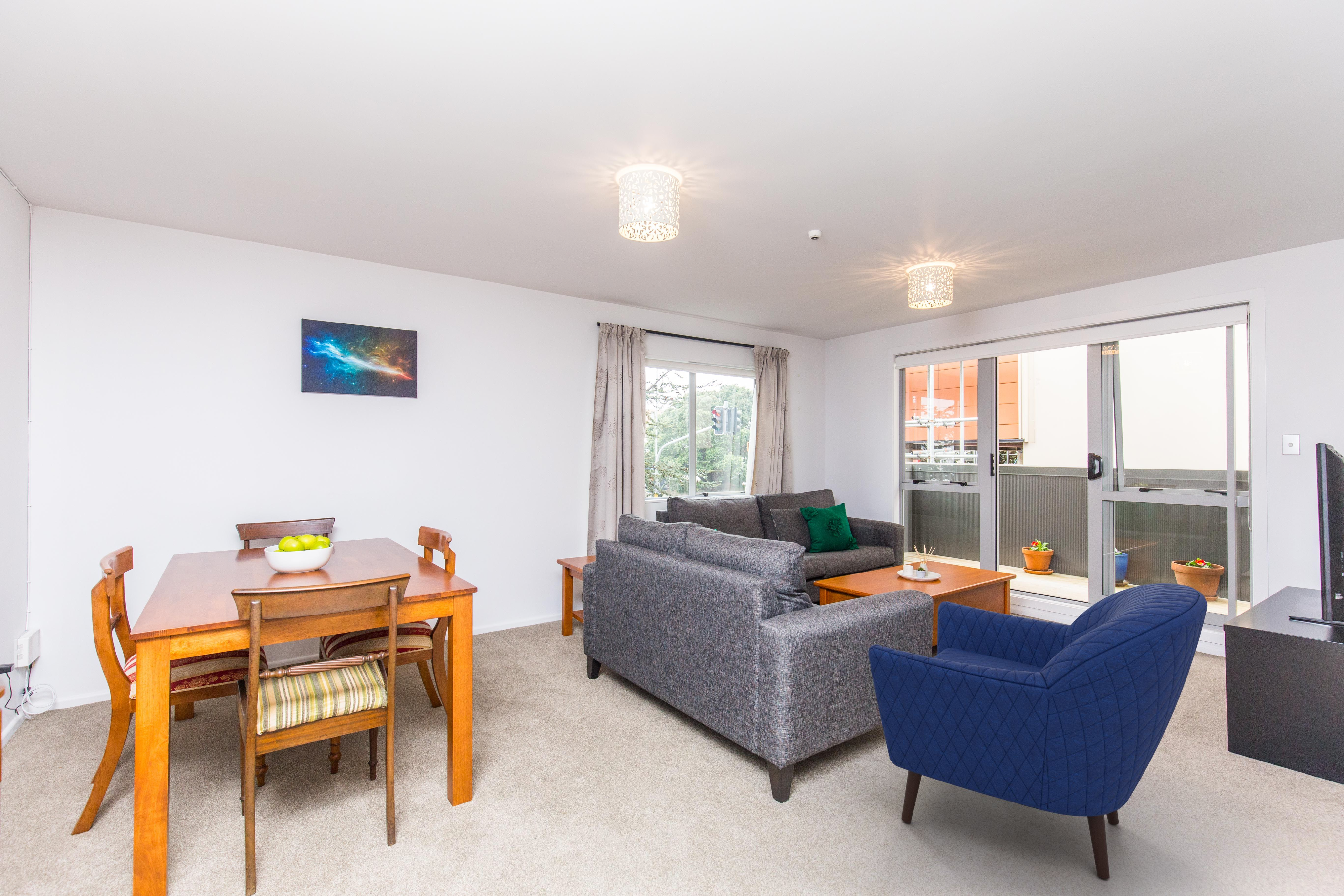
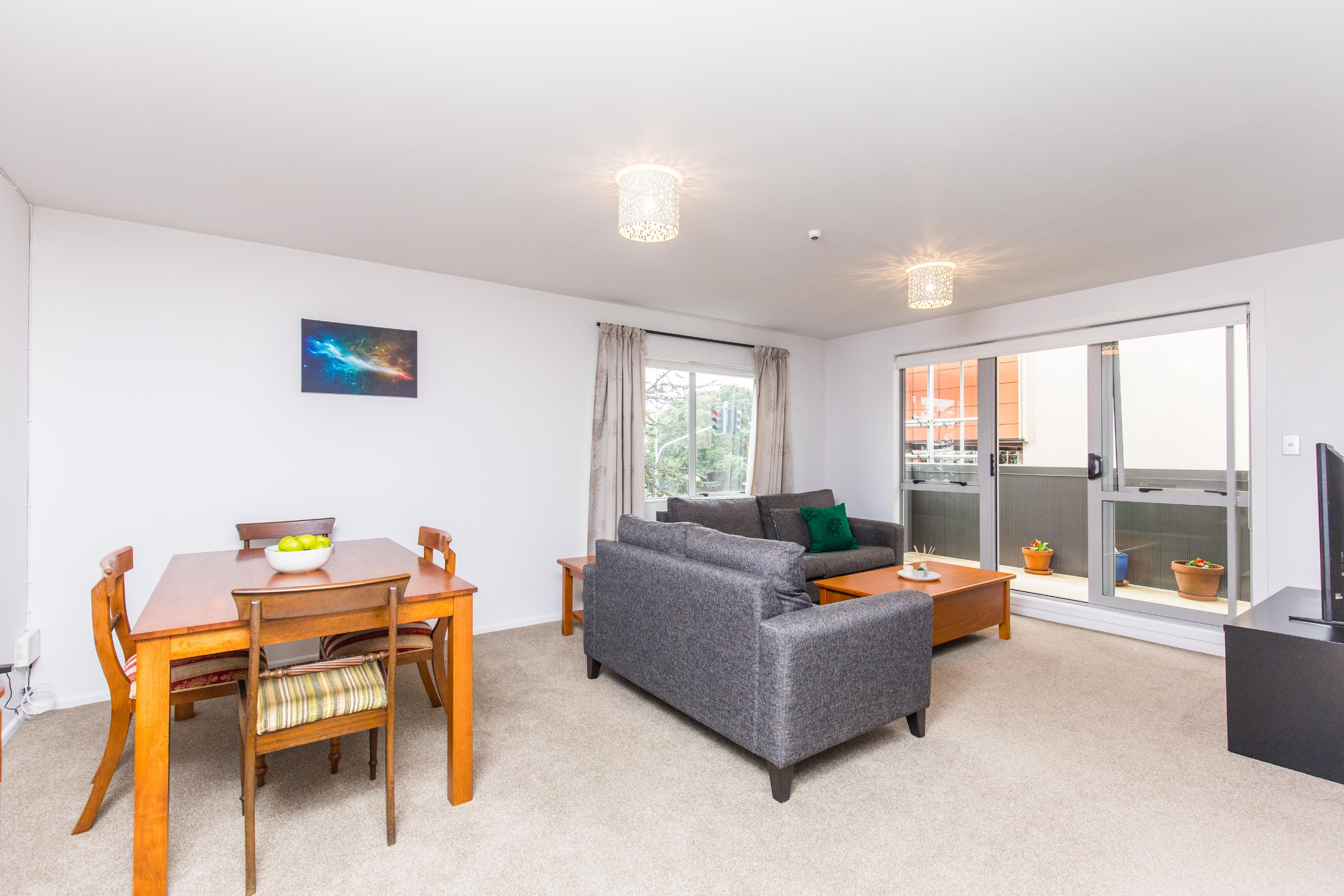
- armchair [868,583,1208,879]
